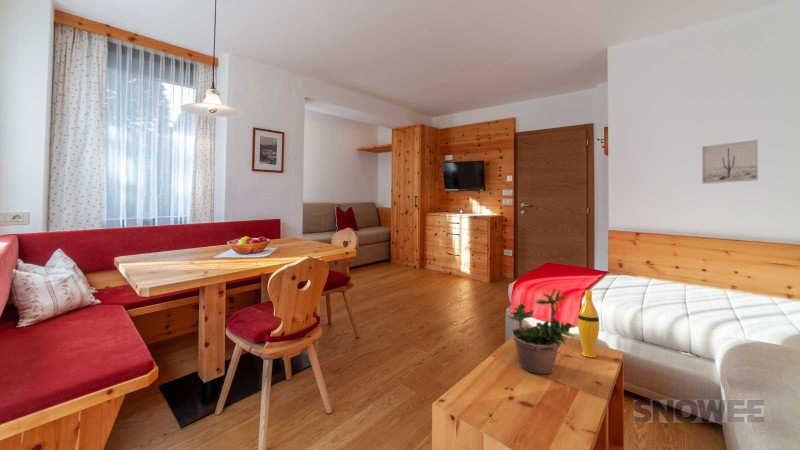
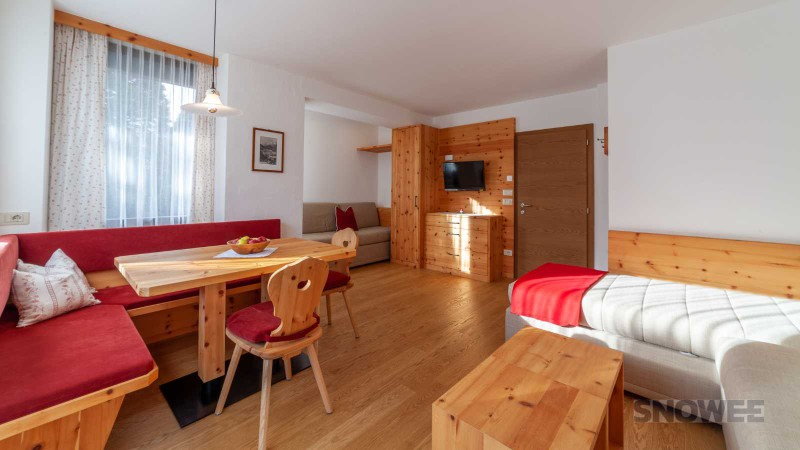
- vase [577,289,600,358]
- wall art [701,138,759,185]
- potted plant [507,281,576,375]
